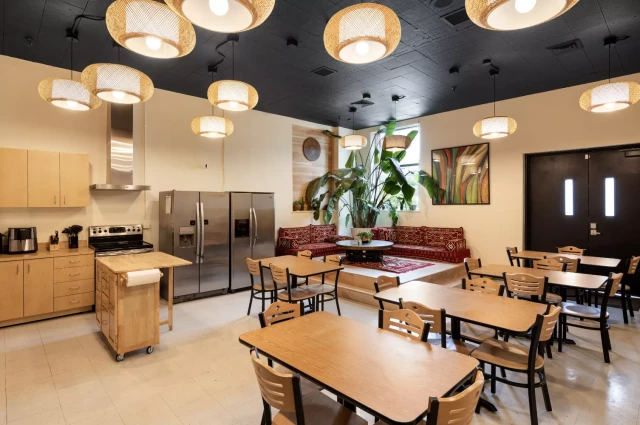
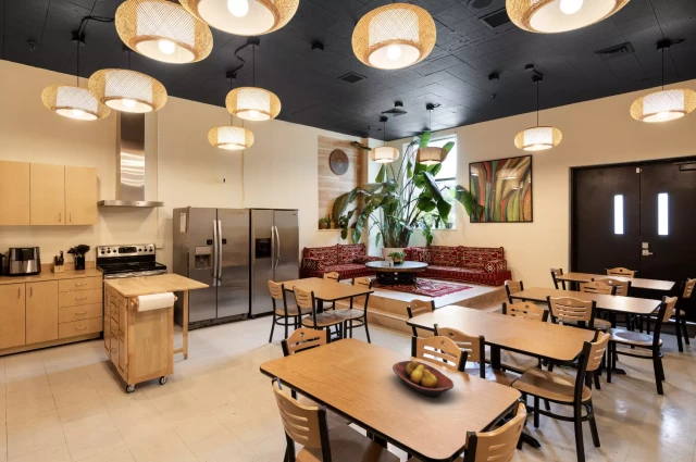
+ fruit bowl [391,360,455,398]
